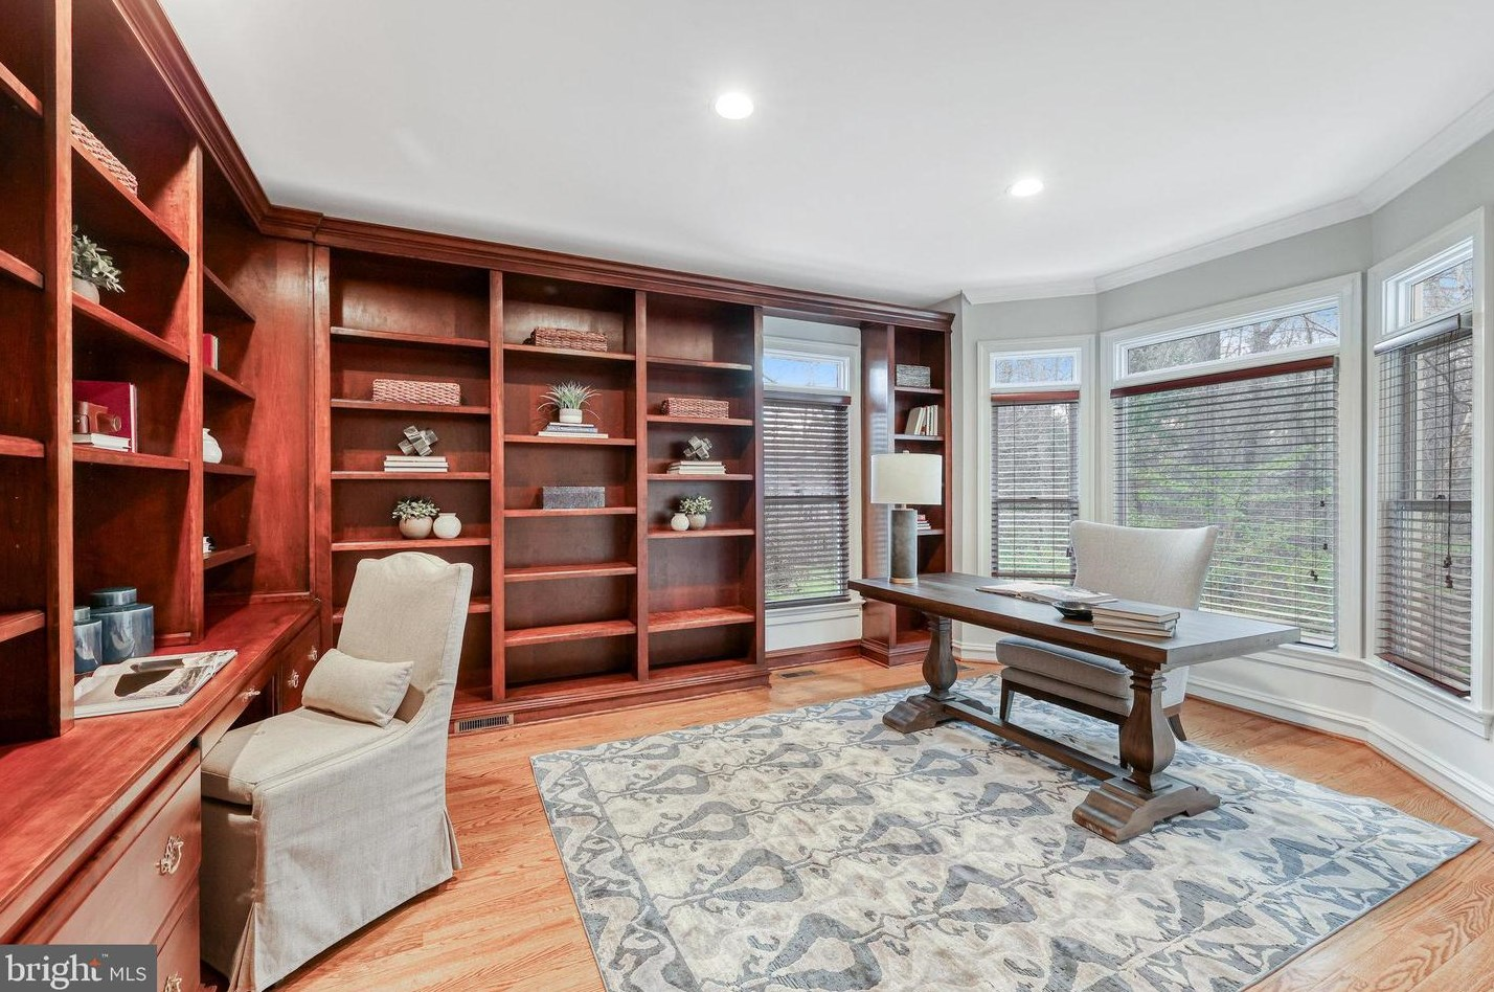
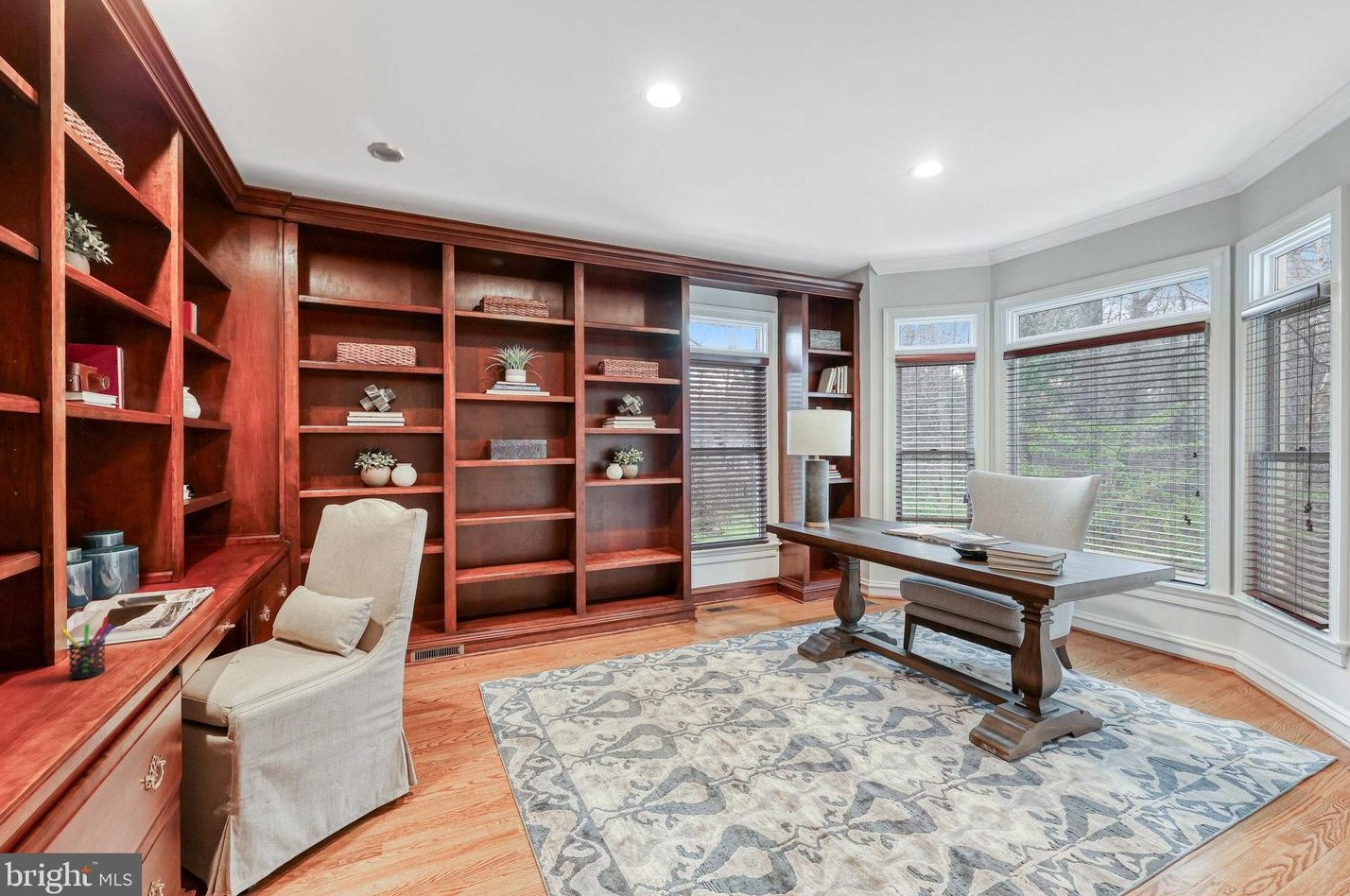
+ pen holder [60,616,114,680]
+ smoke detector [367,142,406,164]
